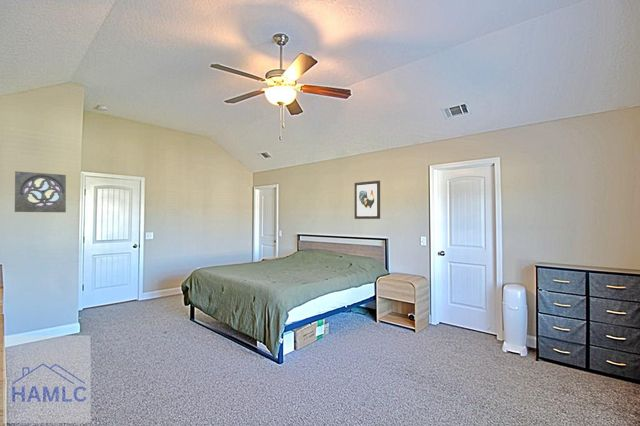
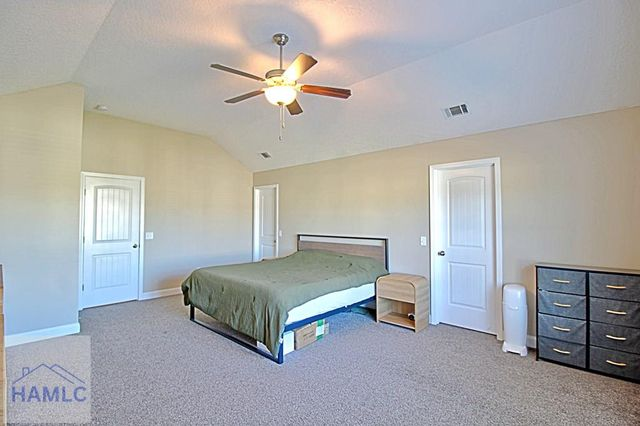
- wall ornament [14,170,67,213]
- wall art [354,180,381,220]
